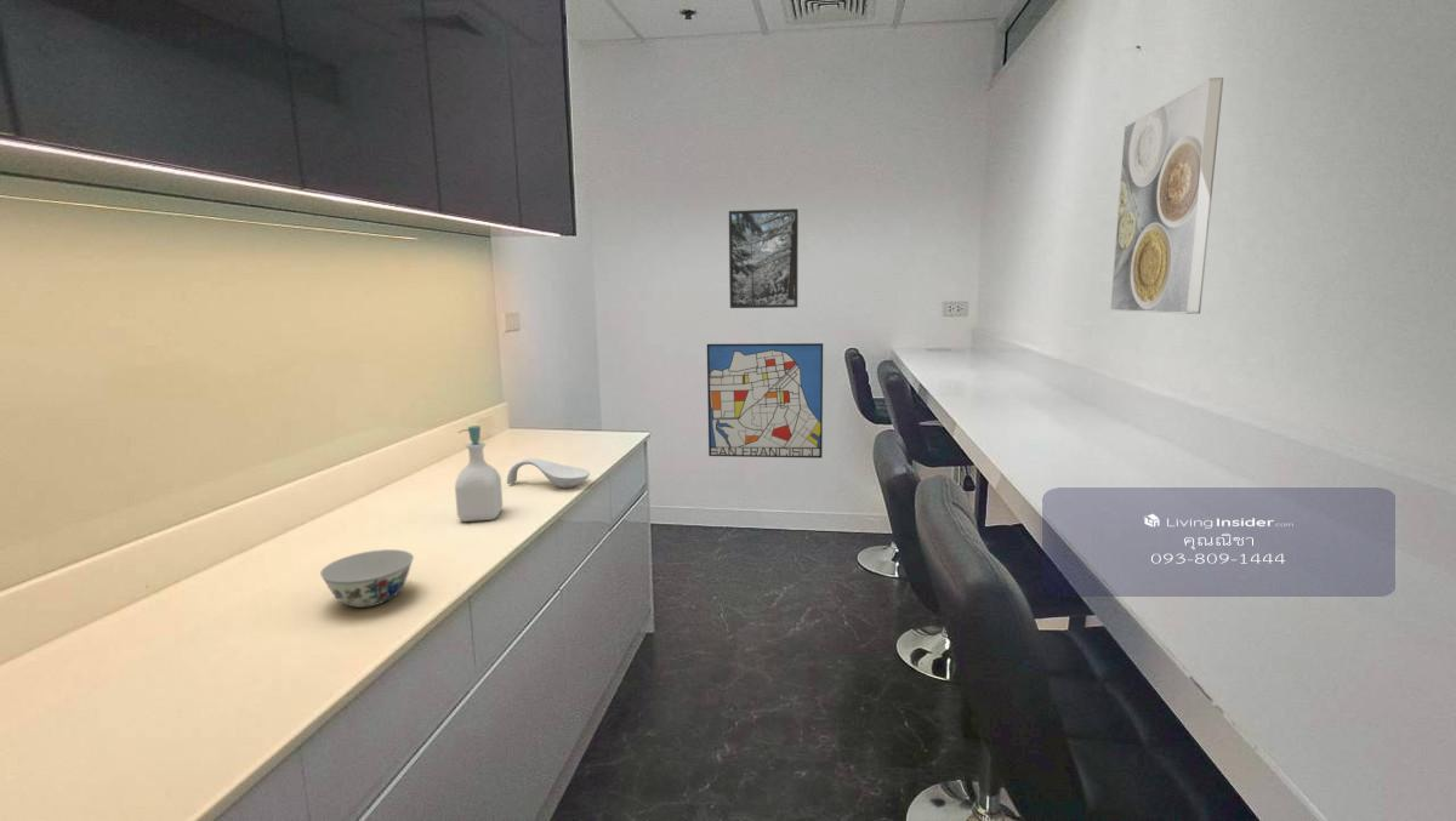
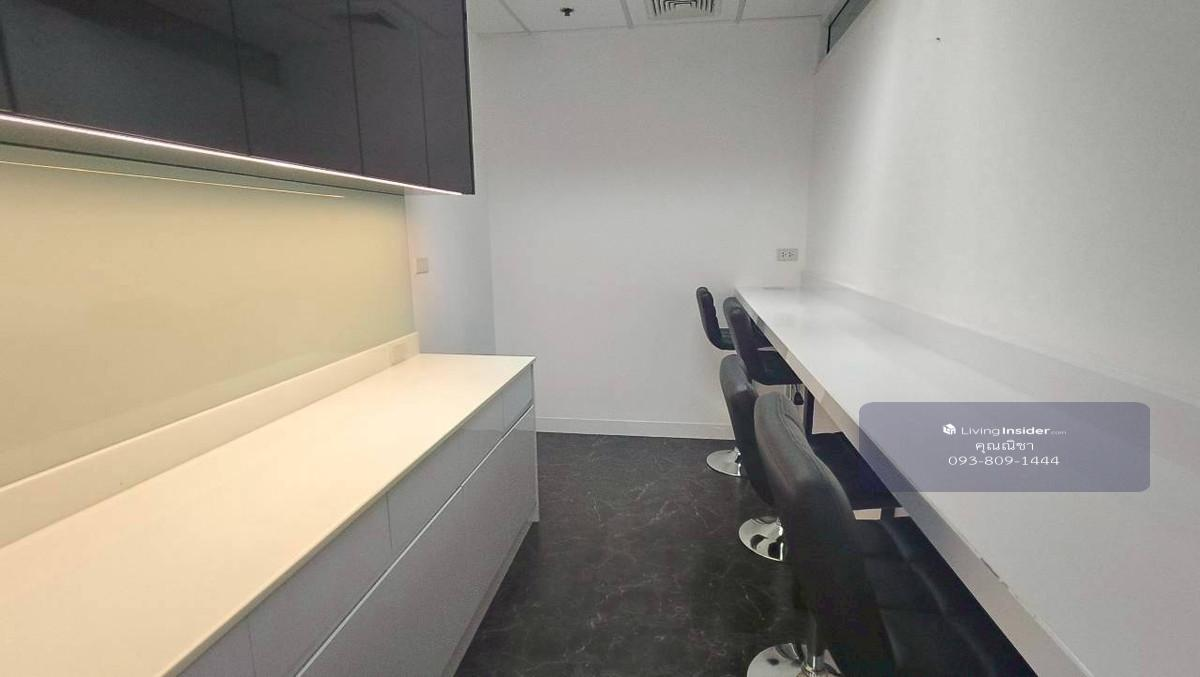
- spoon rest [506,457,591,489]
- wall art [706,342,824,460]
- soap bottle [454,424,504,523]
- chinaware [319,548,415,609]
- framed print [1109,76,1224,315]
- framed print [728,207,800,309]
